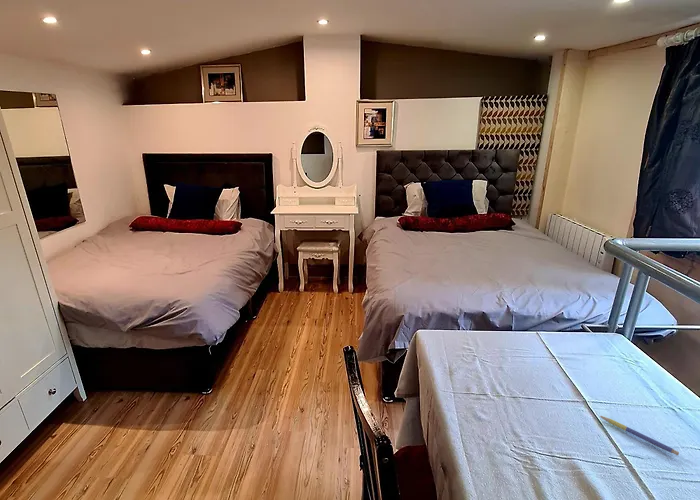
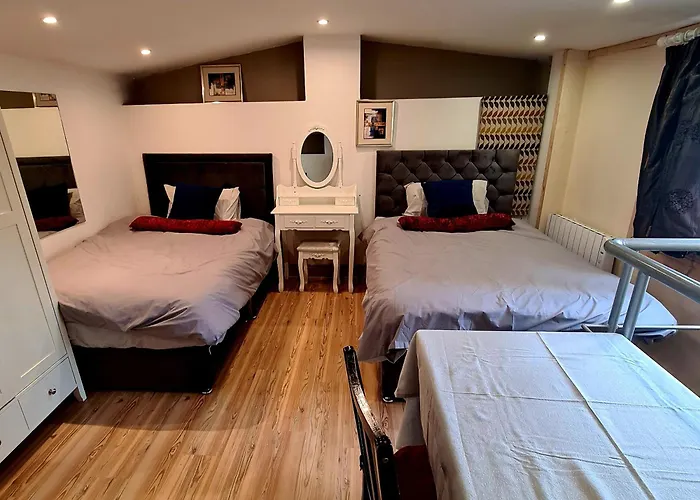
- pen [599,415,680,456]
